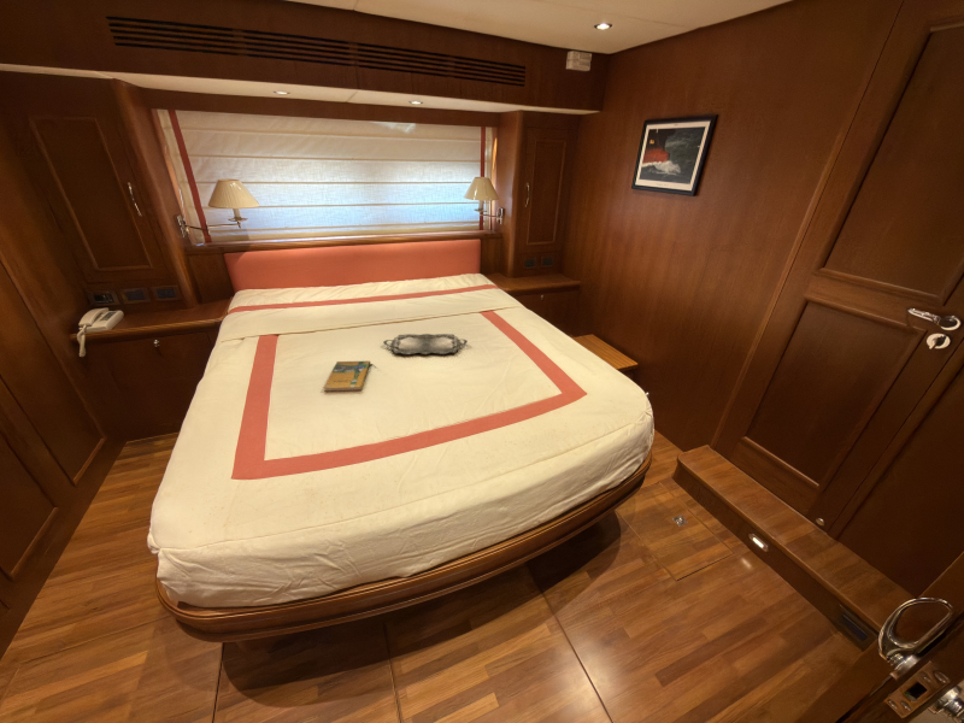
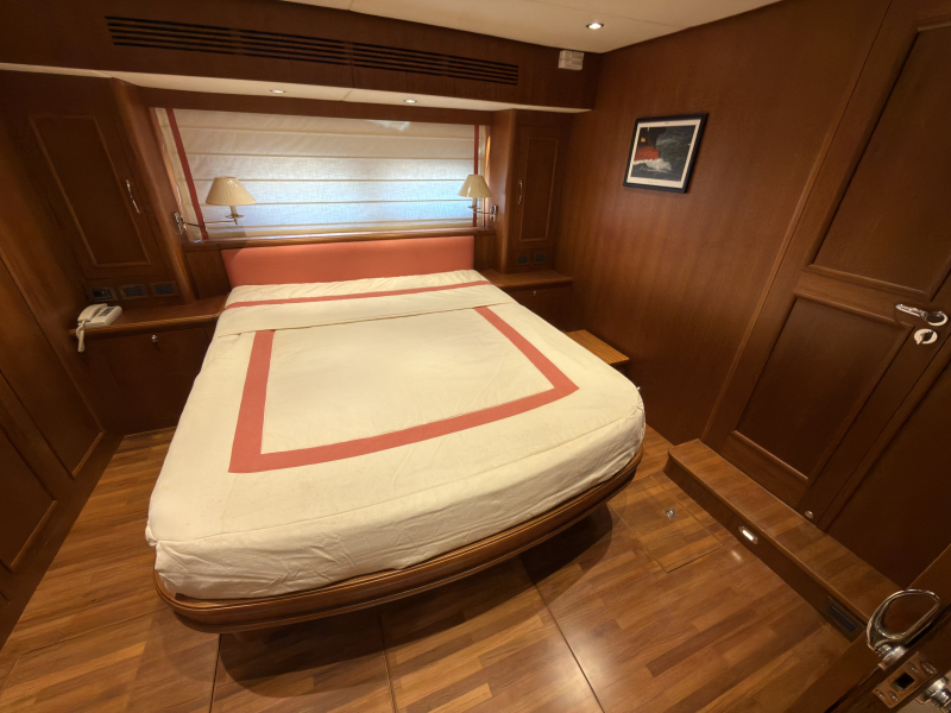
- serving tray [382,333,469,355]
- booklet [323,360,371,393]
